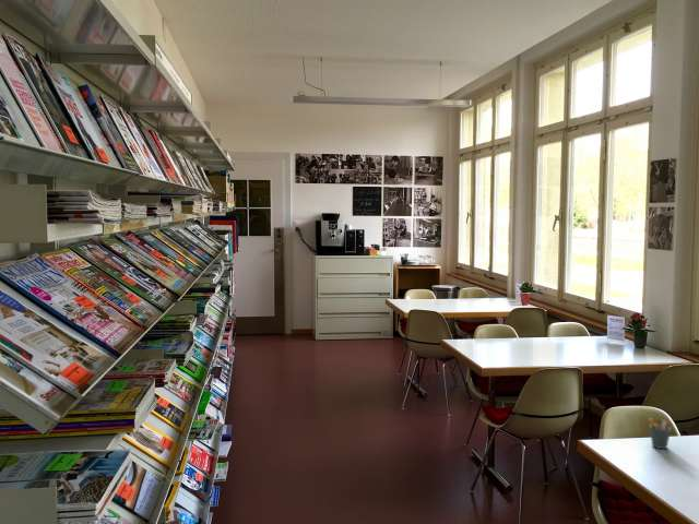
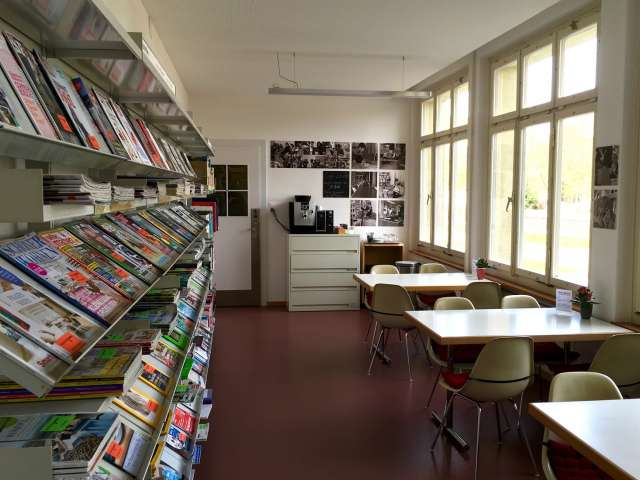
- pen holder [648,417,672,450]
